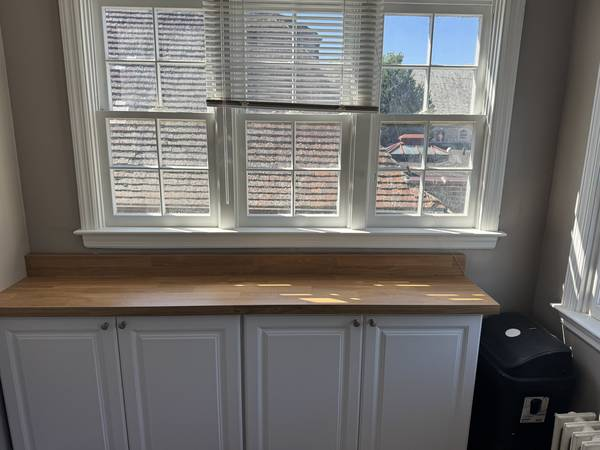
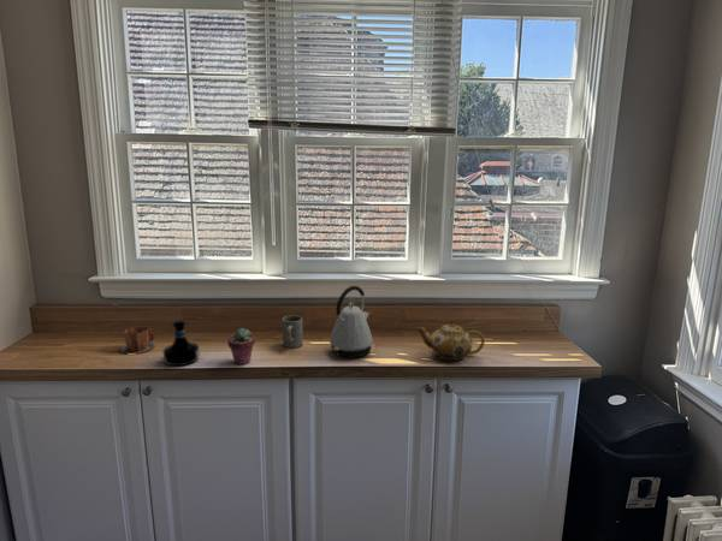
+ teapot [415,319,486,362]
+ tequila bottle [162,319,201,367]
+ mug [282,314,304,349]
+ mug [119,326,156,355]
+ potted succulent [226,327,256,365]
+ kettle [329,285,374,359]
